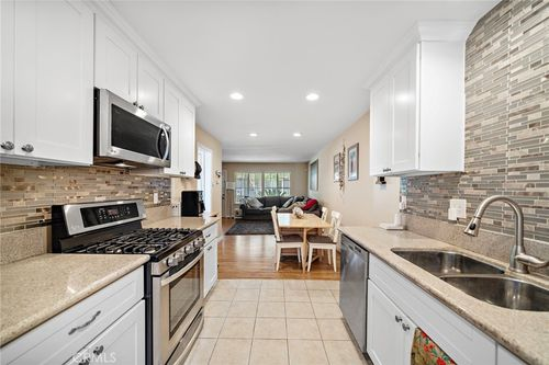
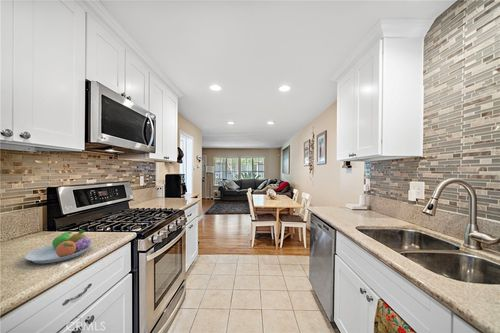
+ fruit bowl [24,229,93,265]
